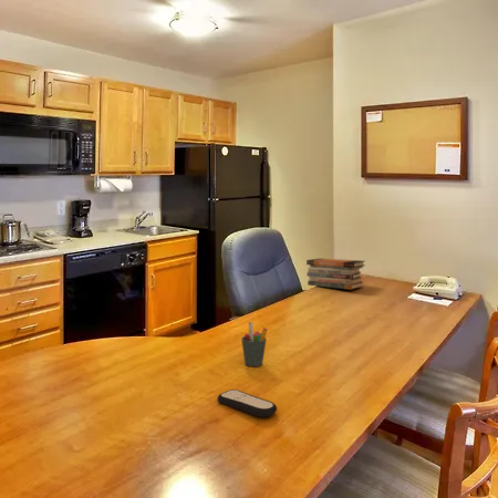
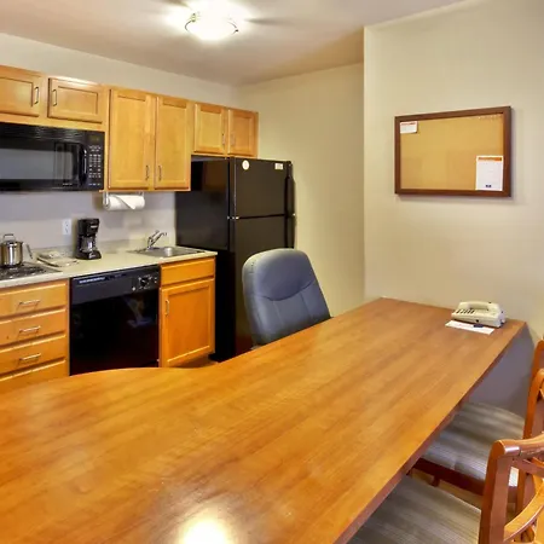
- book stack [305,258,366,291]
- pen holder [240,321,269,367]
- remote control [217,388,278,418]
